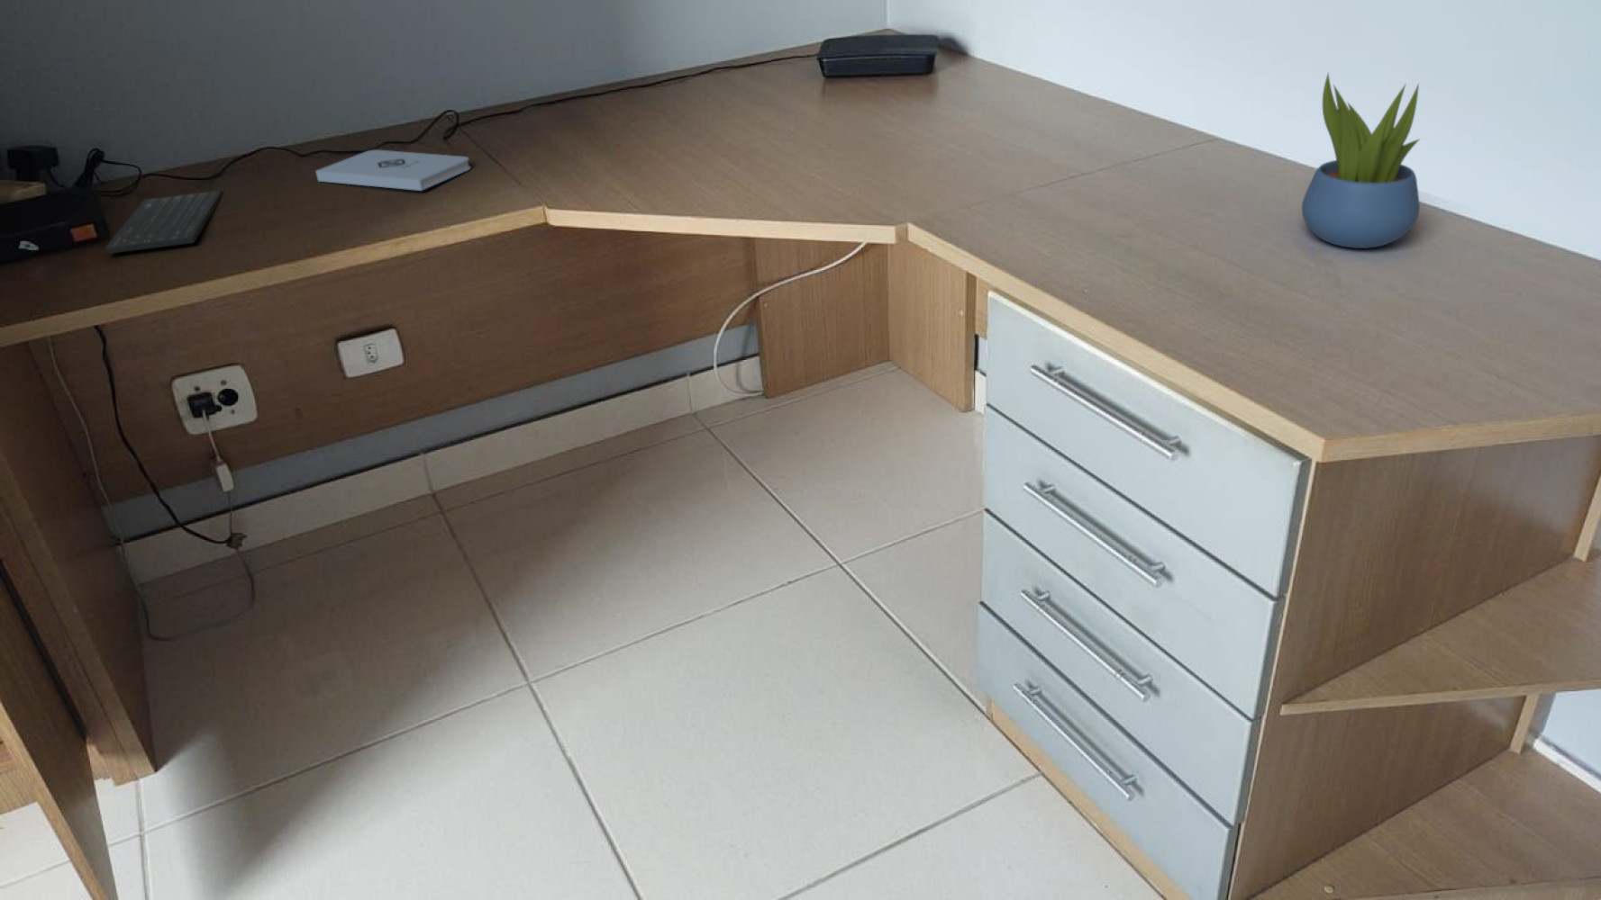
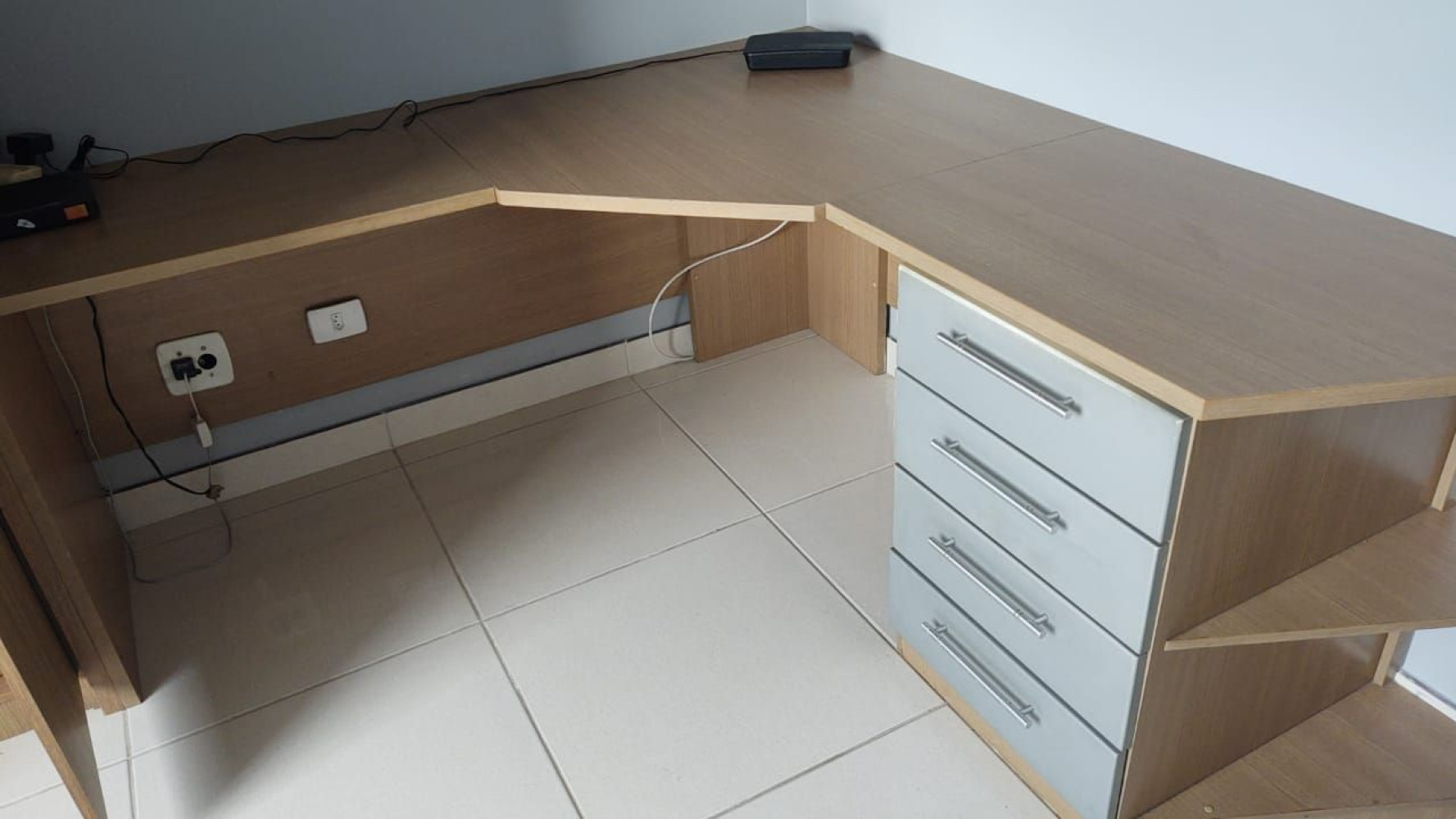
- notepad [314,149,472,191]
- succulent plant [1301,73,1421,249]
- keyboard [103,189,223,255]
